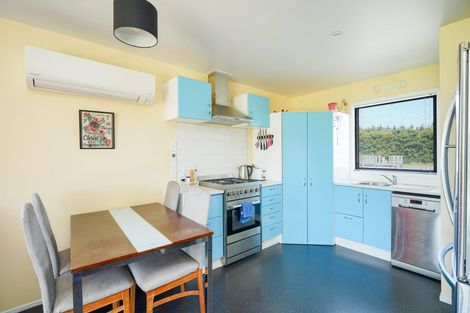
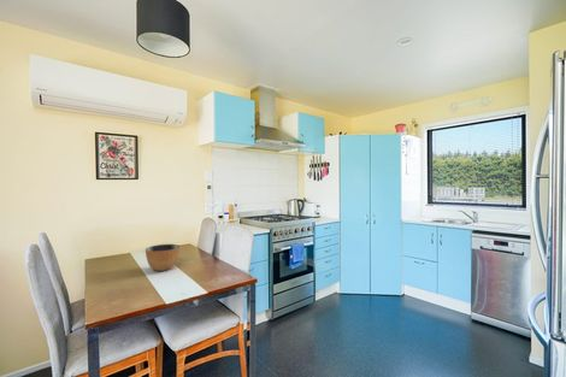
+ bowl [145,243,181,272]
